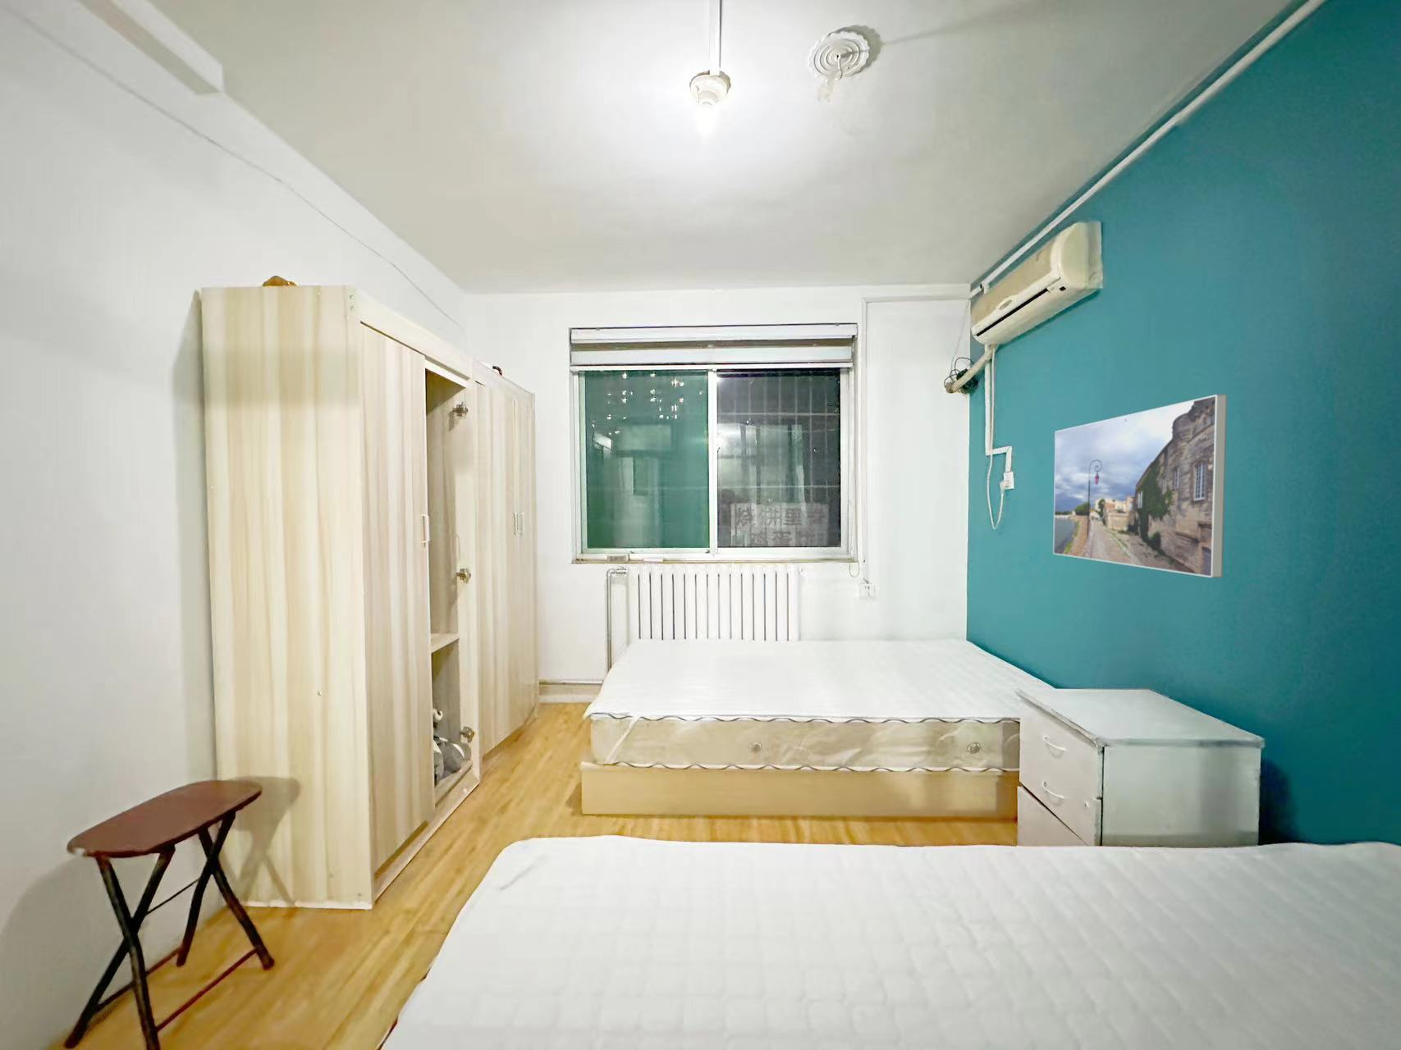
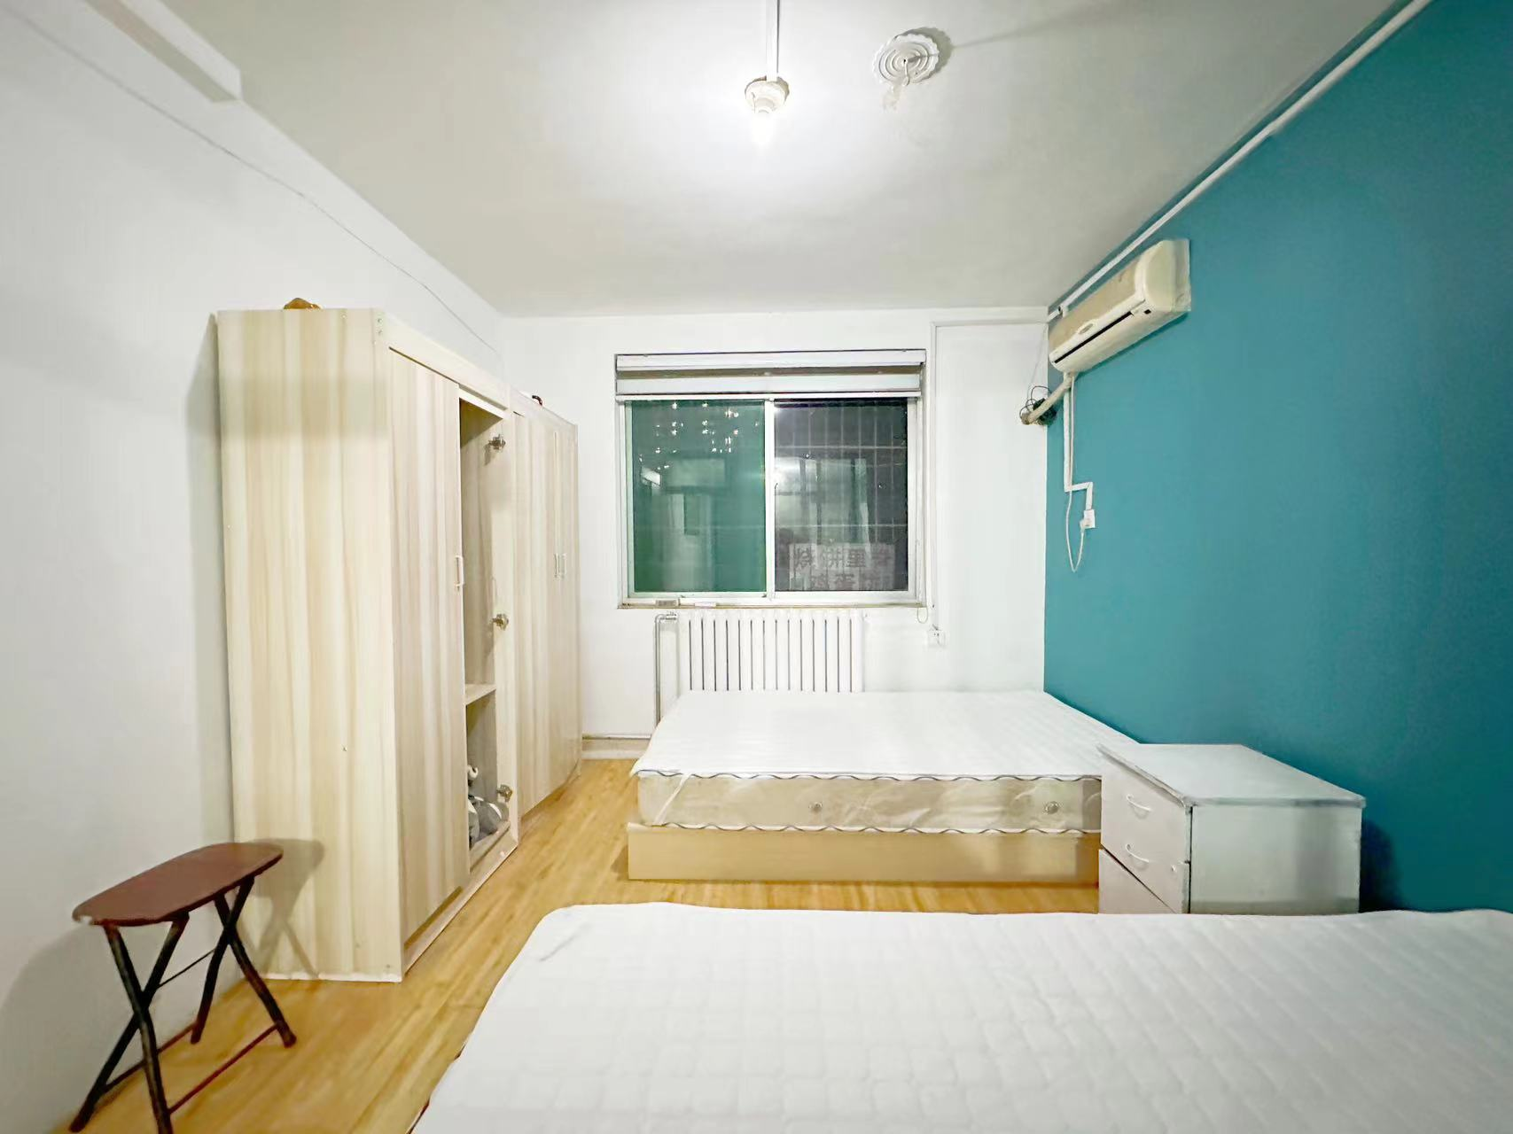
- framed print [1052,394,1228,578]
